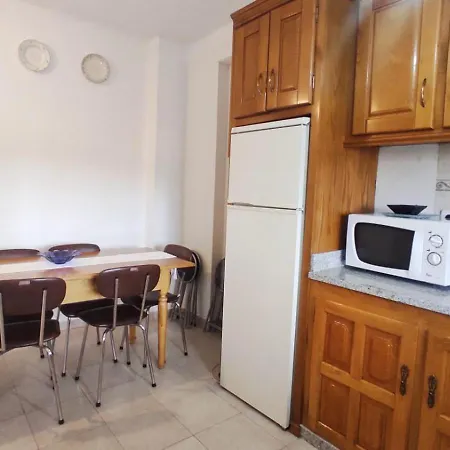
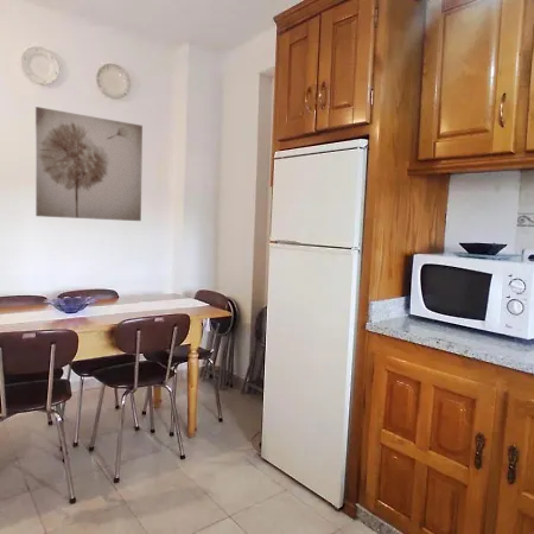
+ wall art [34,106,144,222]
